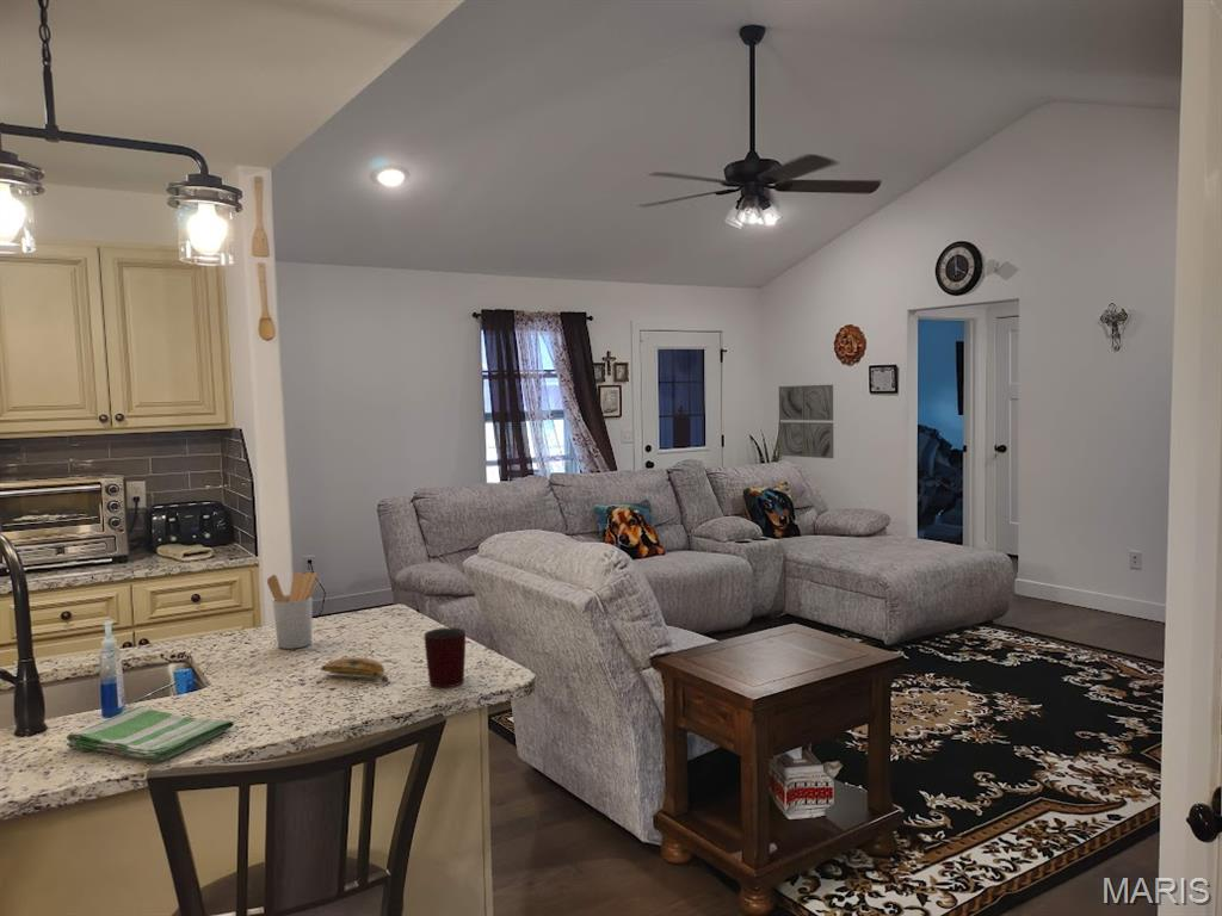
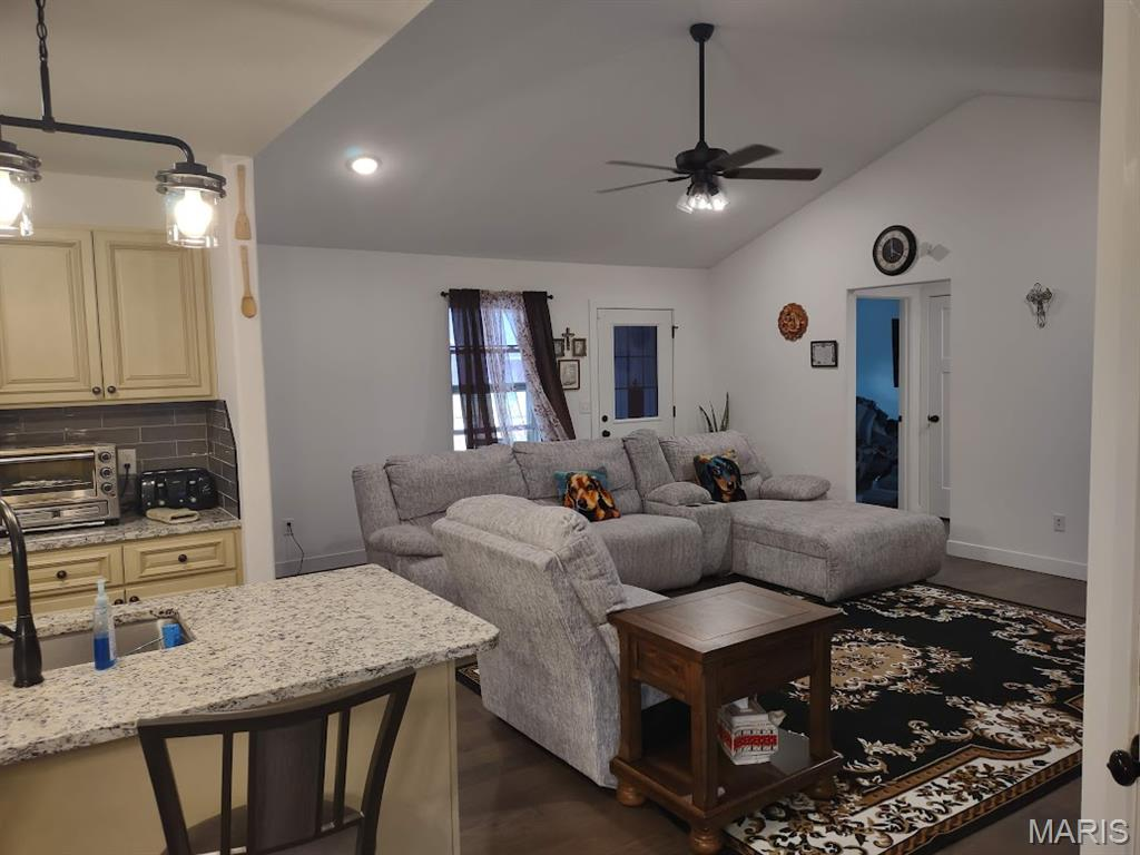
- mug [424,627,467,688]
- utensil holder [266,570,321,650]
- wall art [778,384,835,459]
- banana [320,656,389,683]
- dish towel [66,705,235,762]
